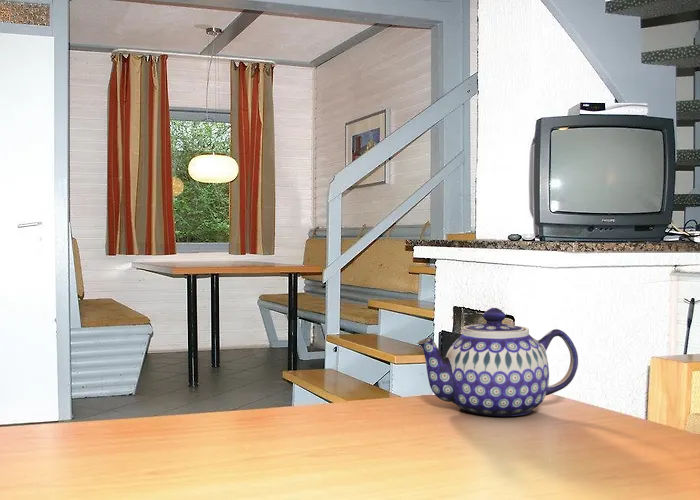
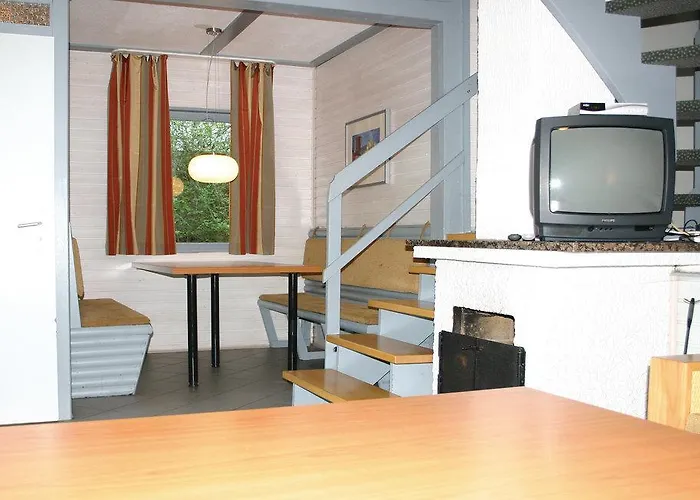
- teapot [416,307,579,417]
